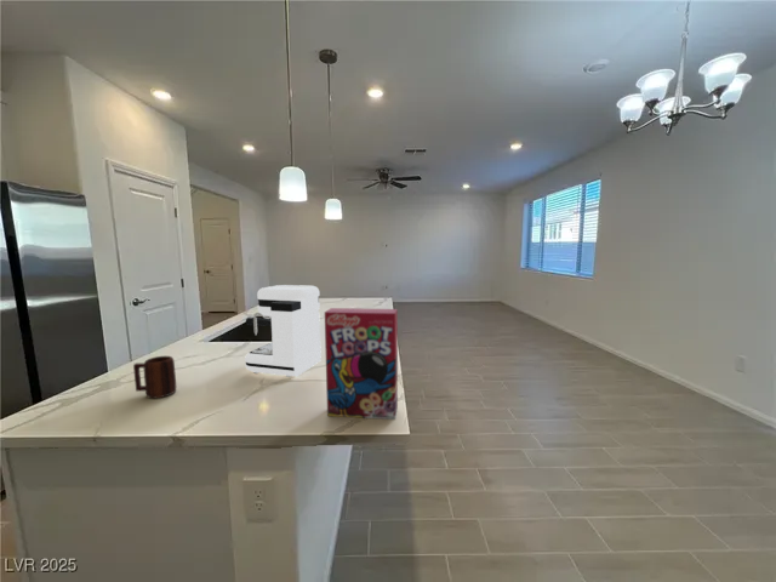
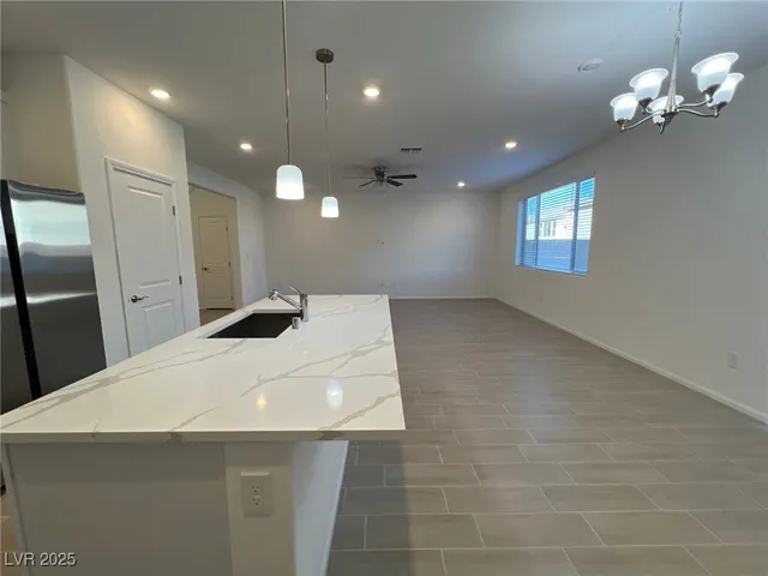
- mug [132,355,177,399]
- cereal box [324,307,399,421]
- coffee maker [244,284,323,378]
